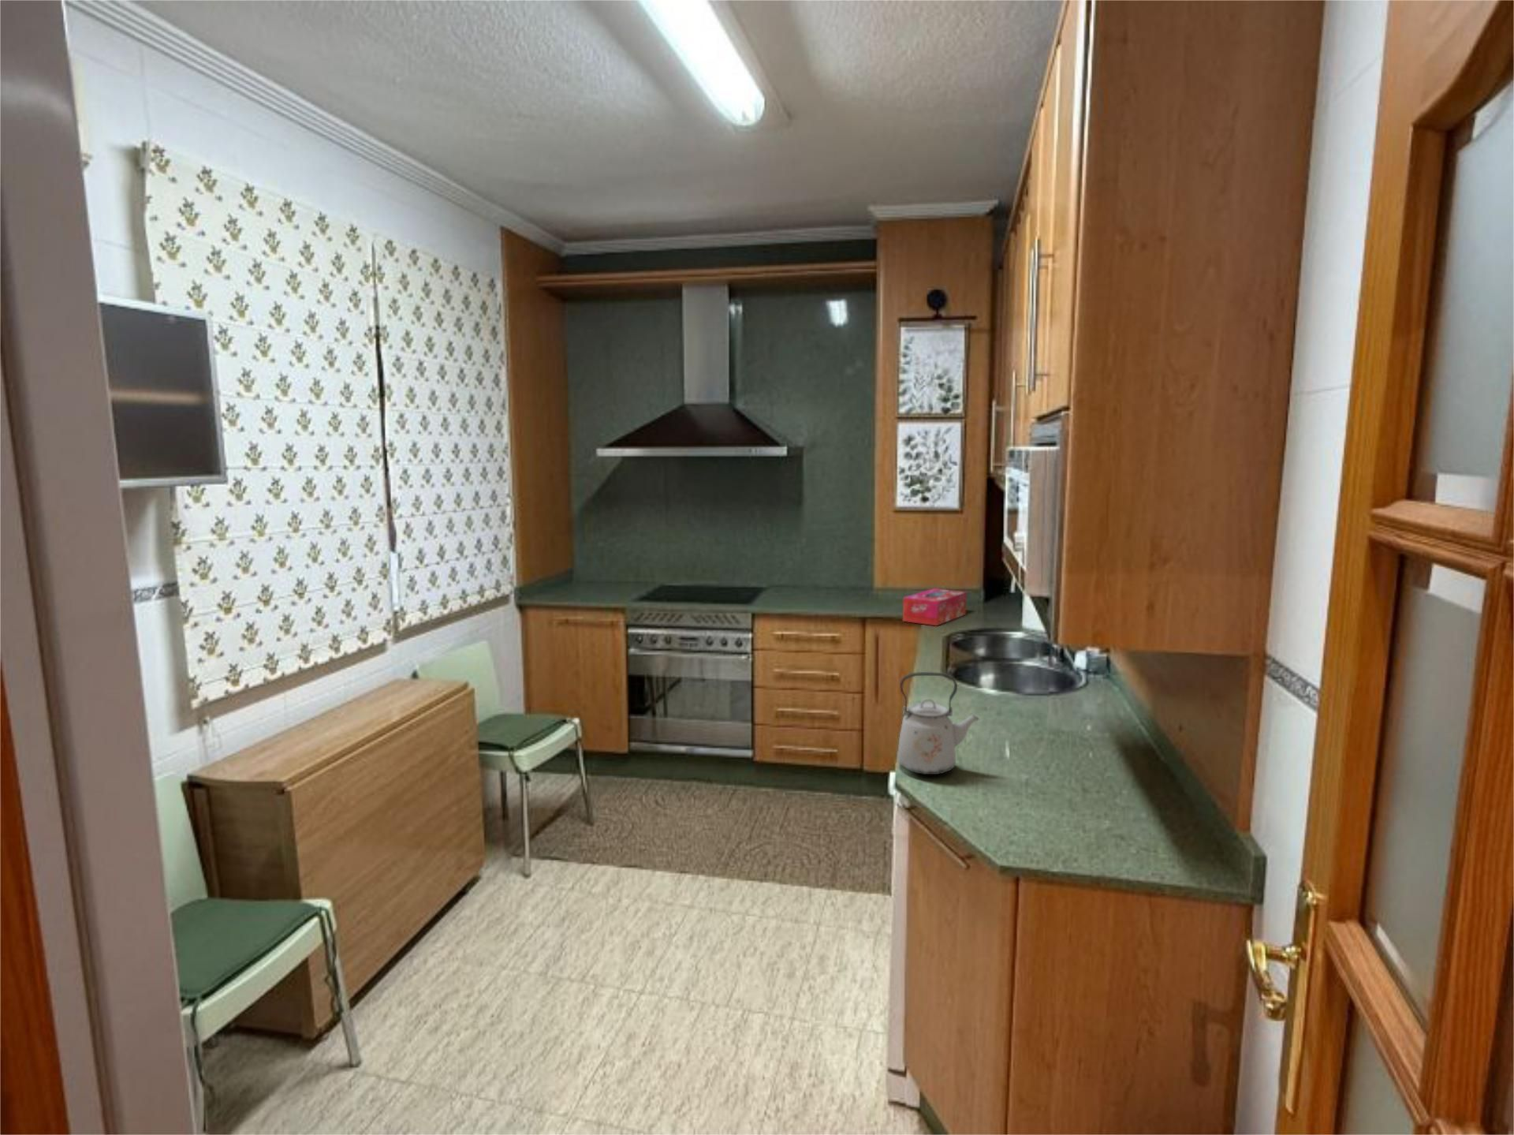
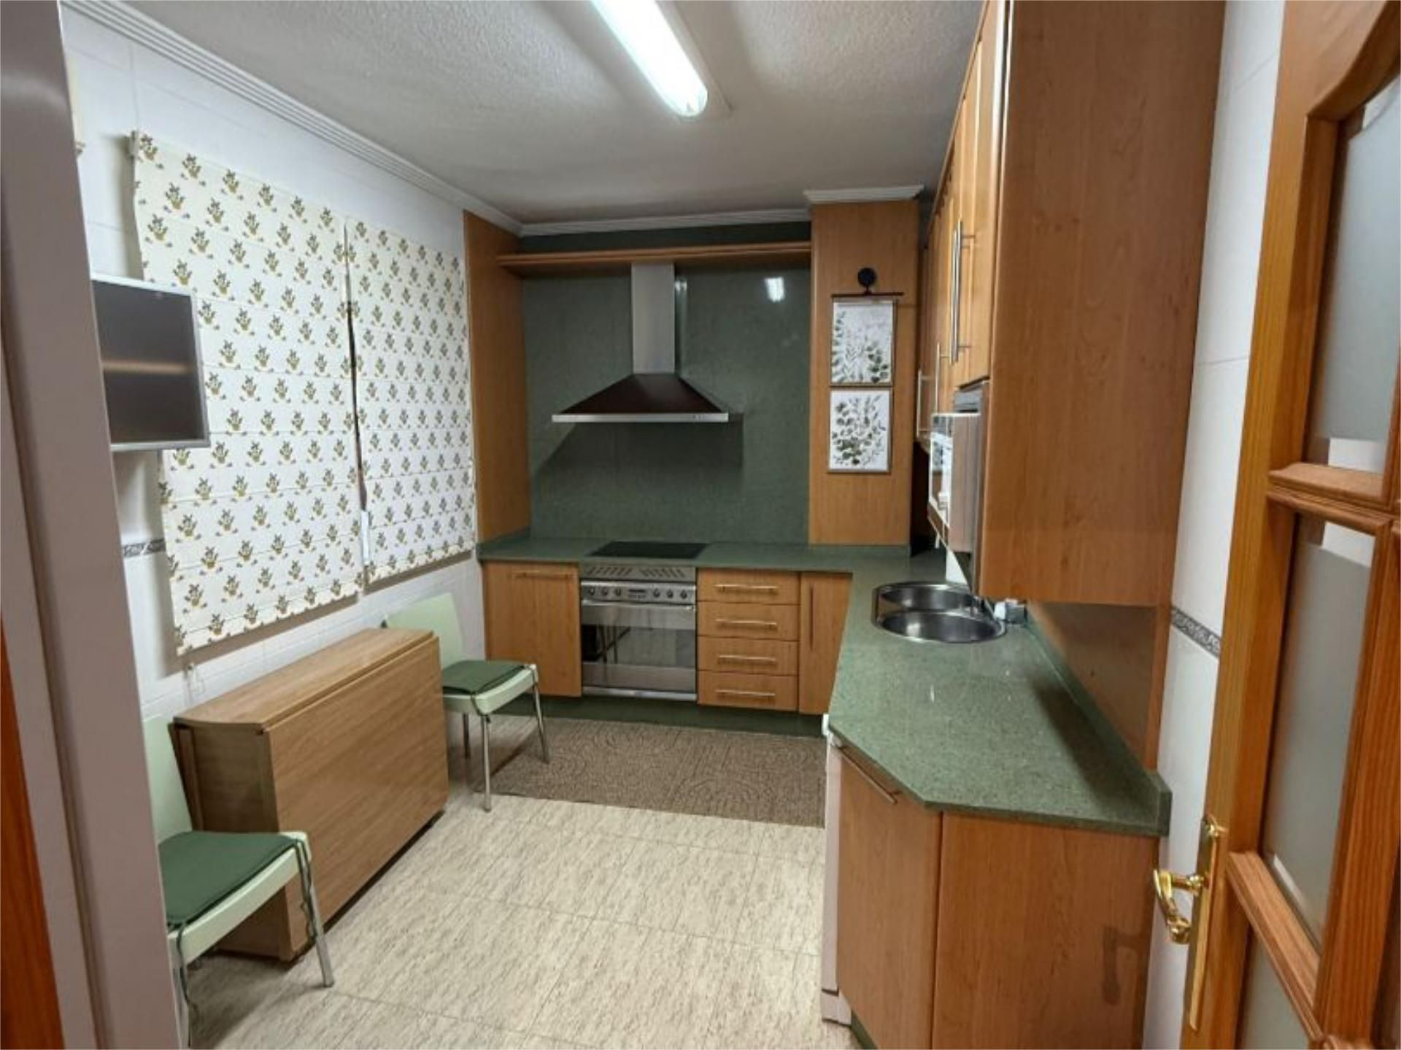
- tissue box [902,588,968,626]
- kettle [896,671,980,775]
